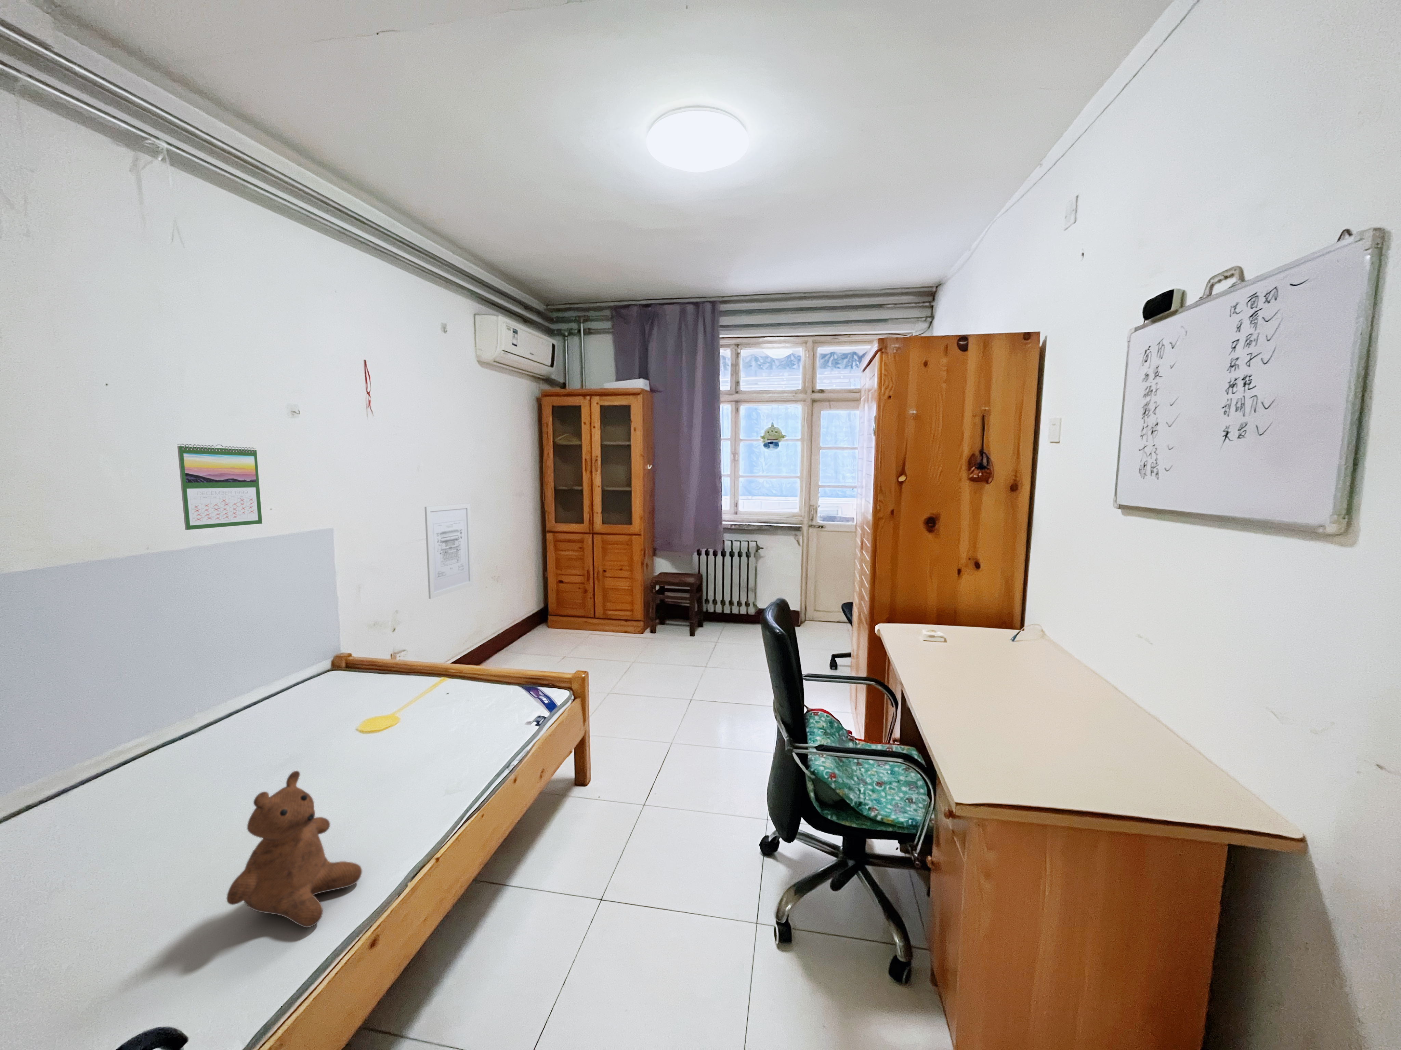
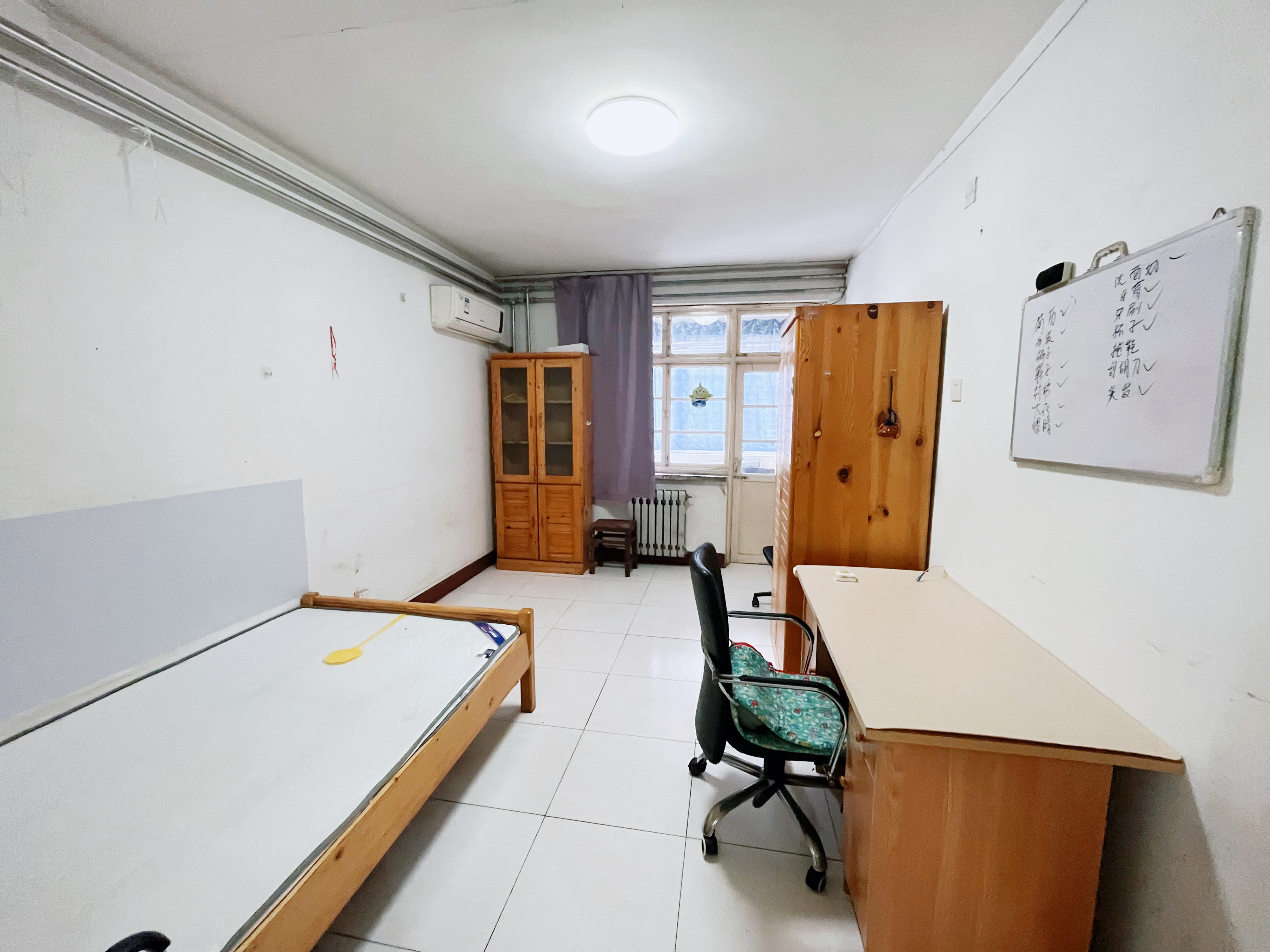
- calendar [178,443,263,531]
- wall art [424,503,473,600]
- teddy bear [226,771,362,928]
